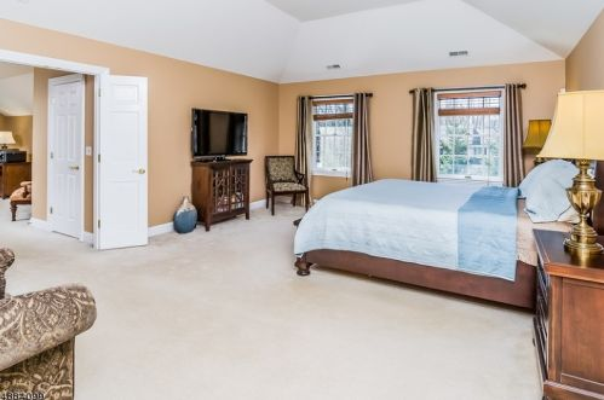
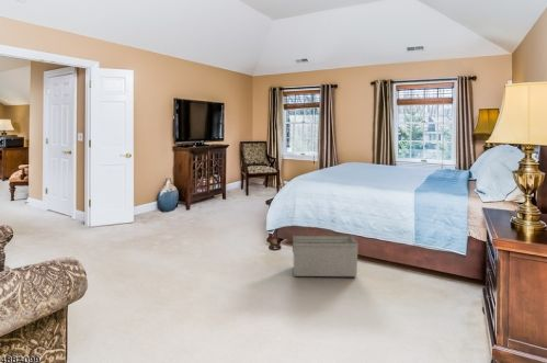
+ storage bin [292,235,360,277]
